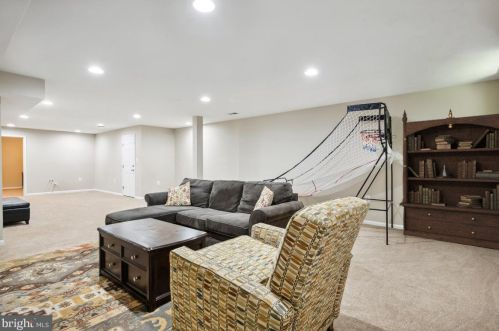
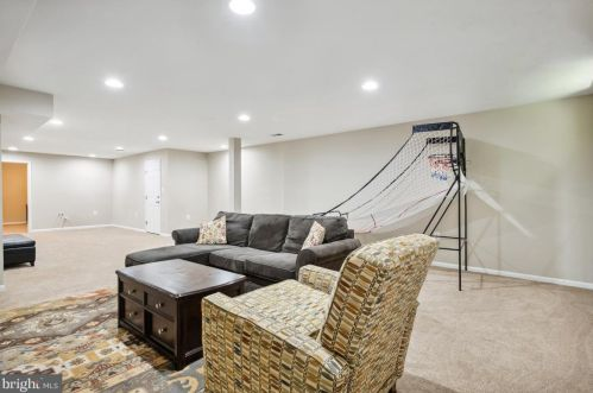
- bookcase [398,108,499,250]
